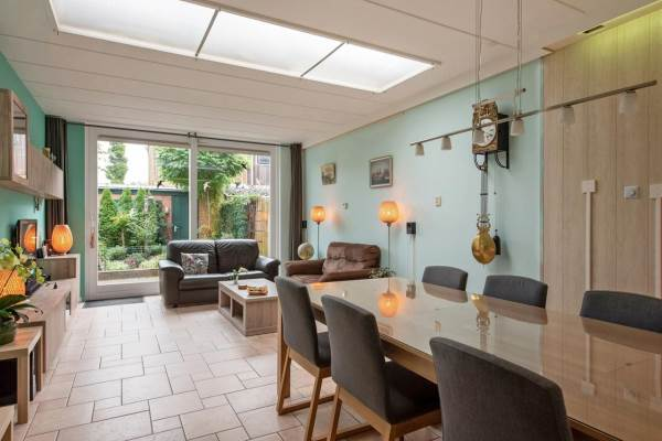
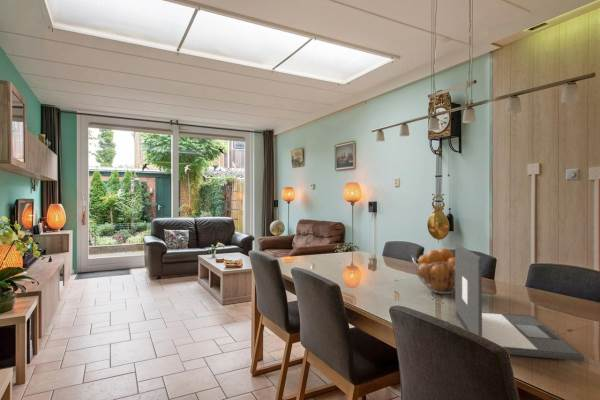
+ laptop [454,243,585,362]
+ fruit basket [411,247,455,295]
